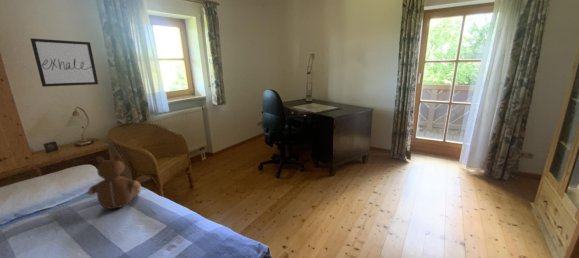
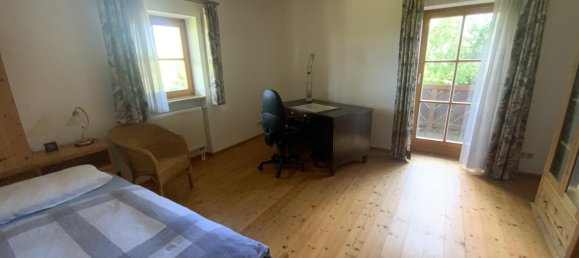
- teddy bear [86,153,142,210]
- wall art [29,37,99,88]
